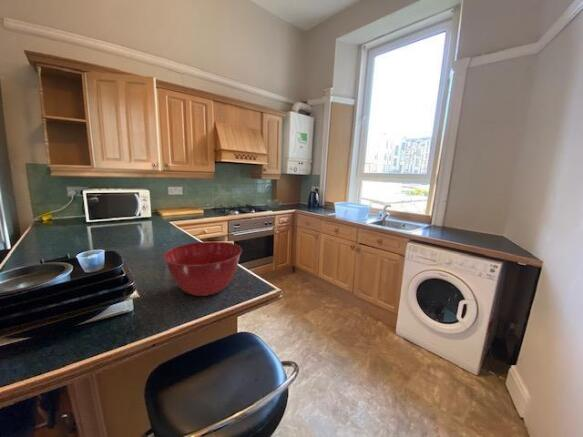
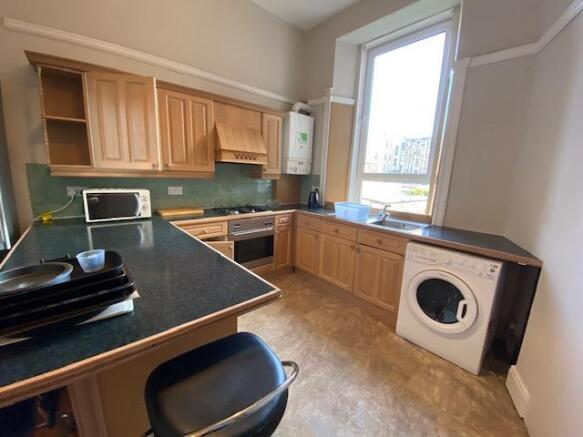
- mixing bowl [163,240,243,297]
